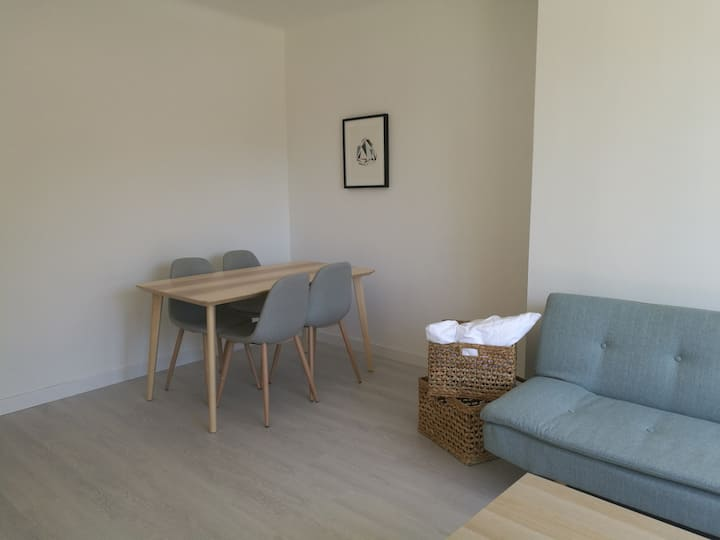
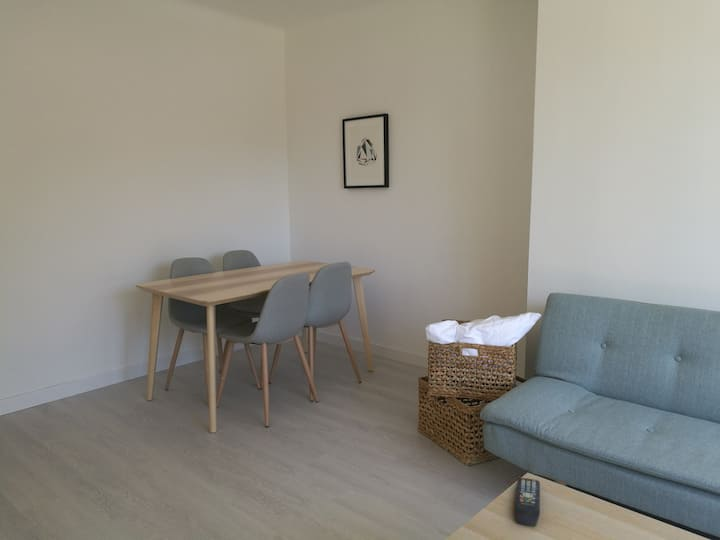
+ remote control [514,477,541,527]
